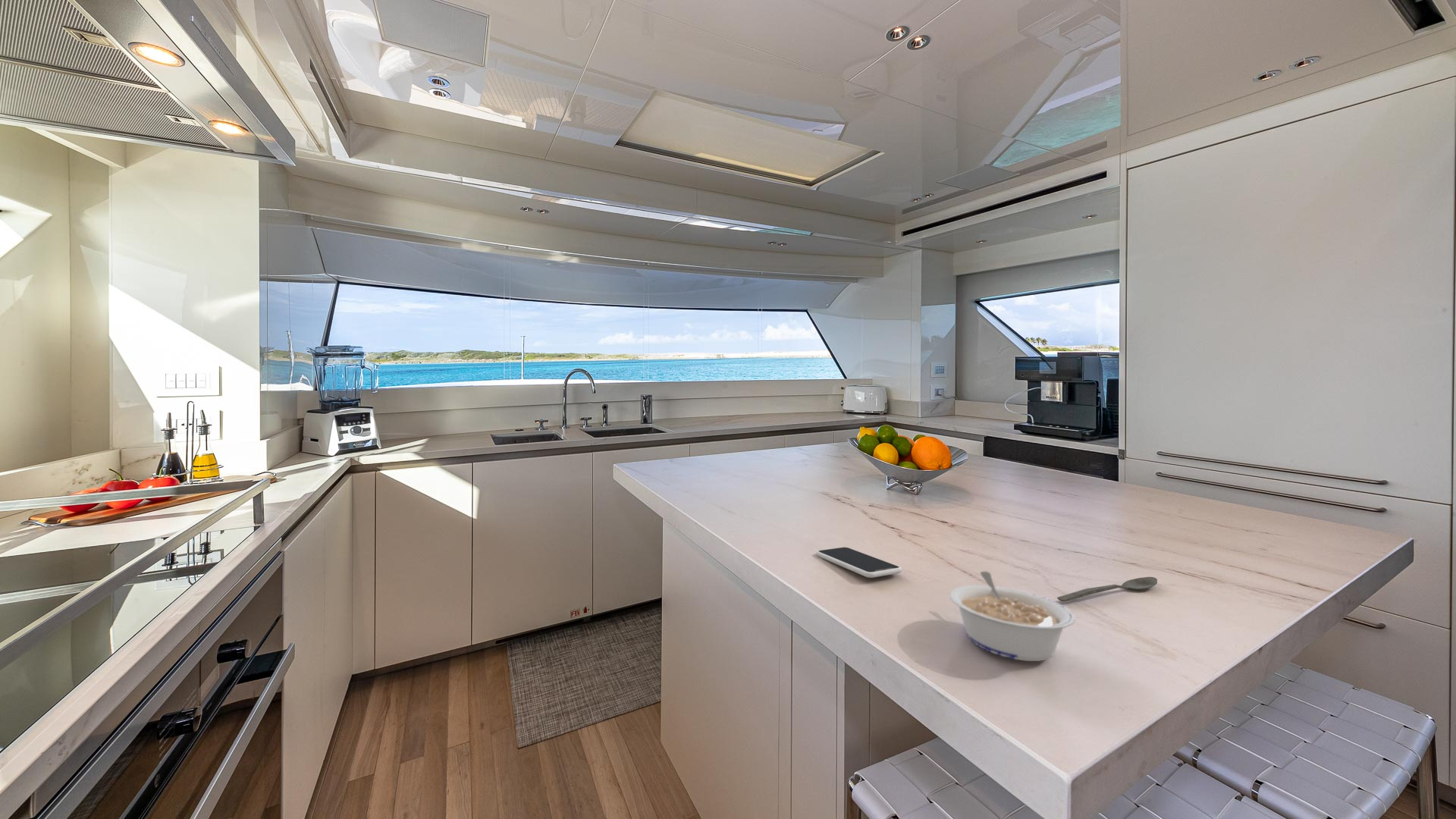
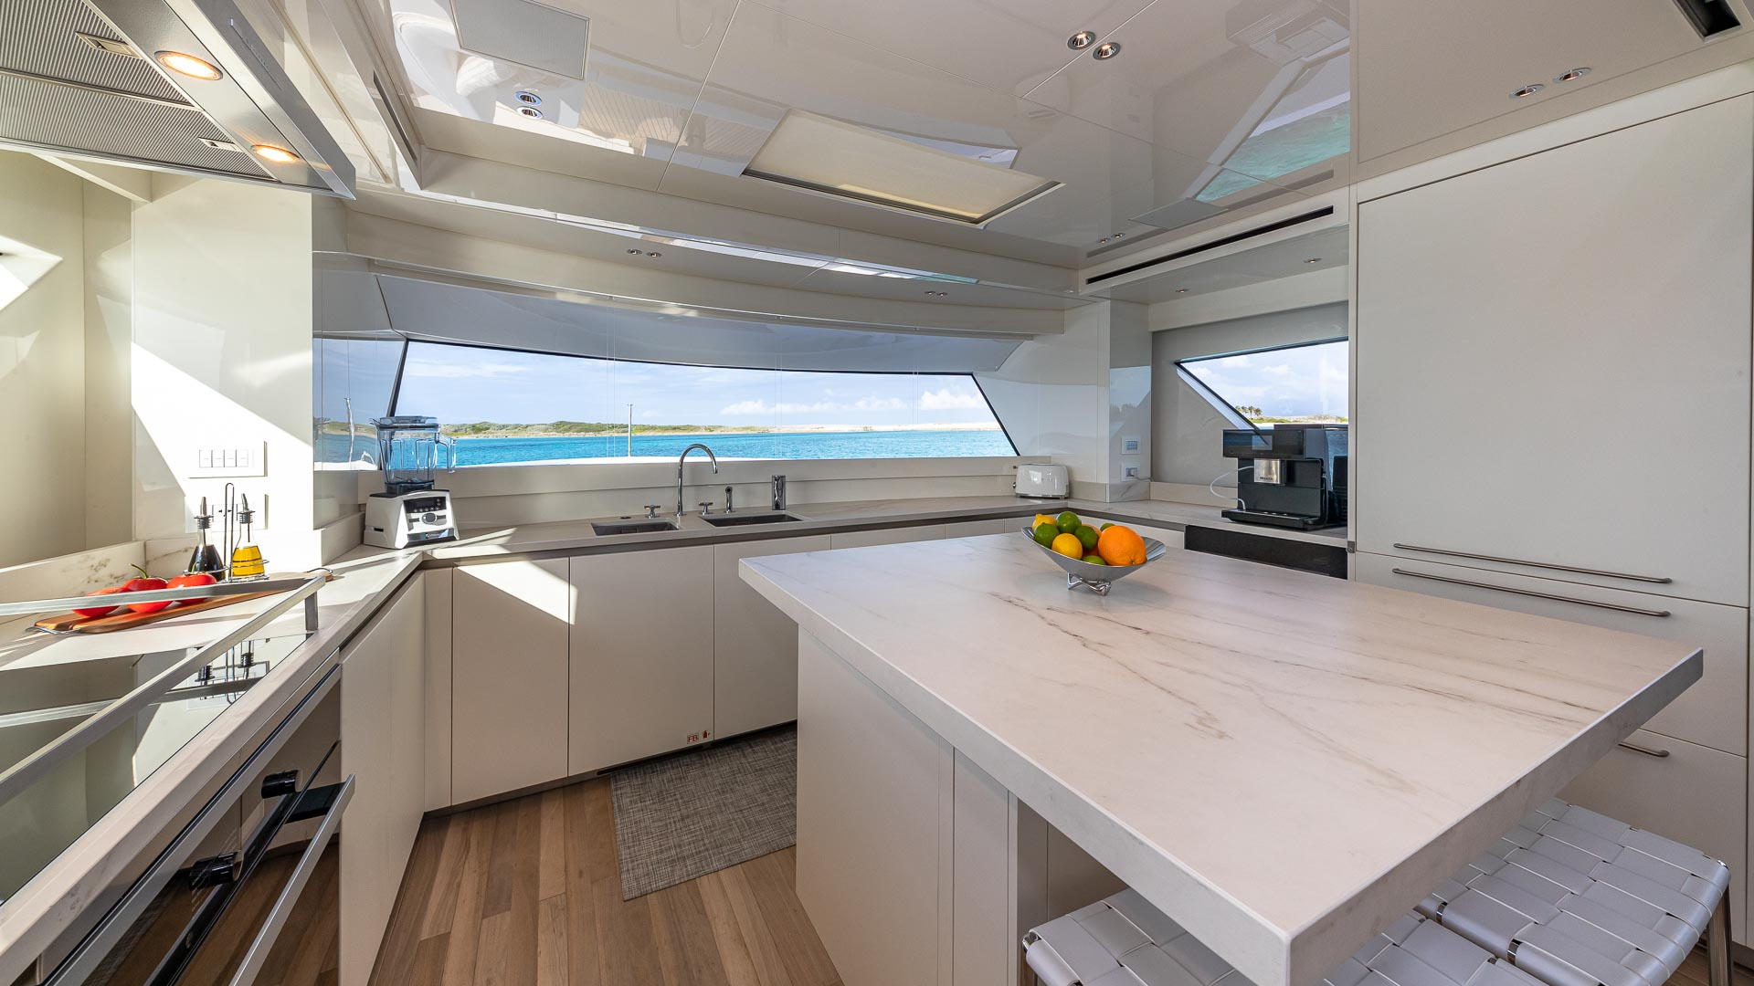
- smartphone [815,547,902,579]
- spoon [1056,576,1158,602]
- legume [949,571,1076,662]
